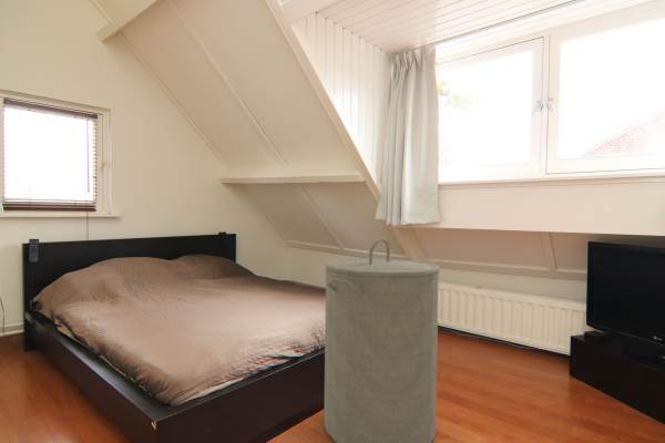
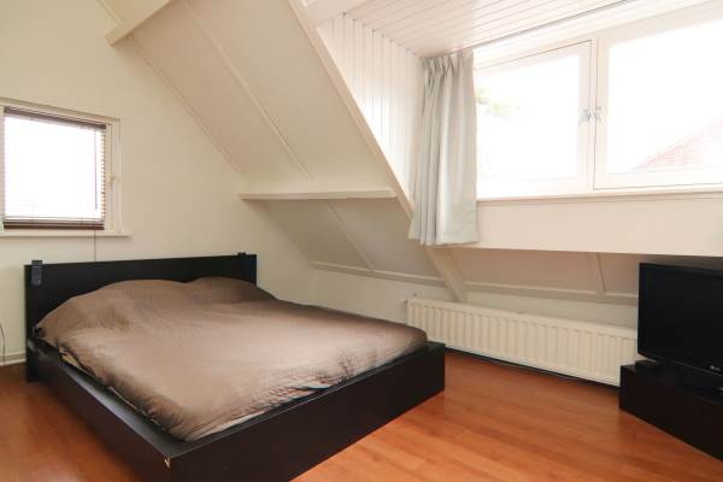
- laundry hamper [323,237,441,443]
